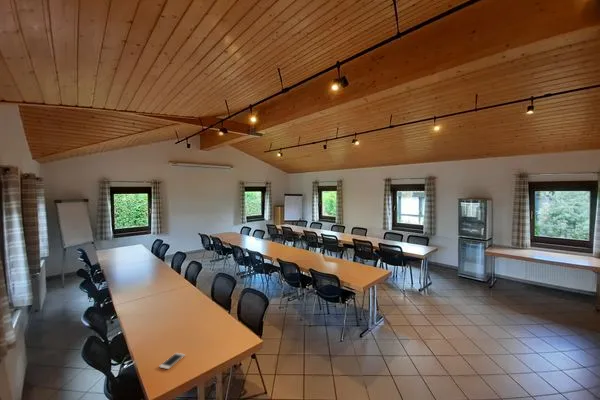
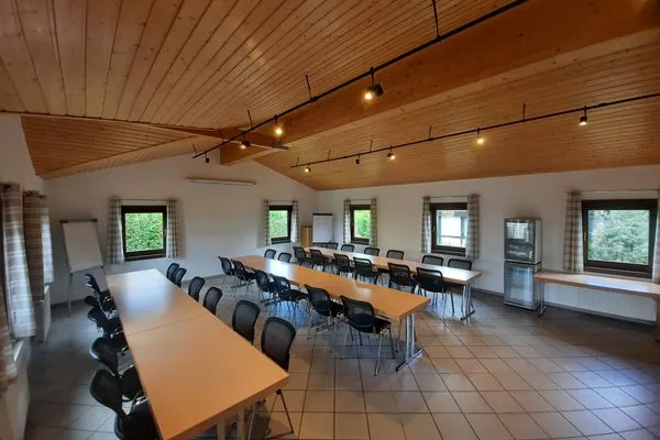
- cell phone [158,352,186,370]
